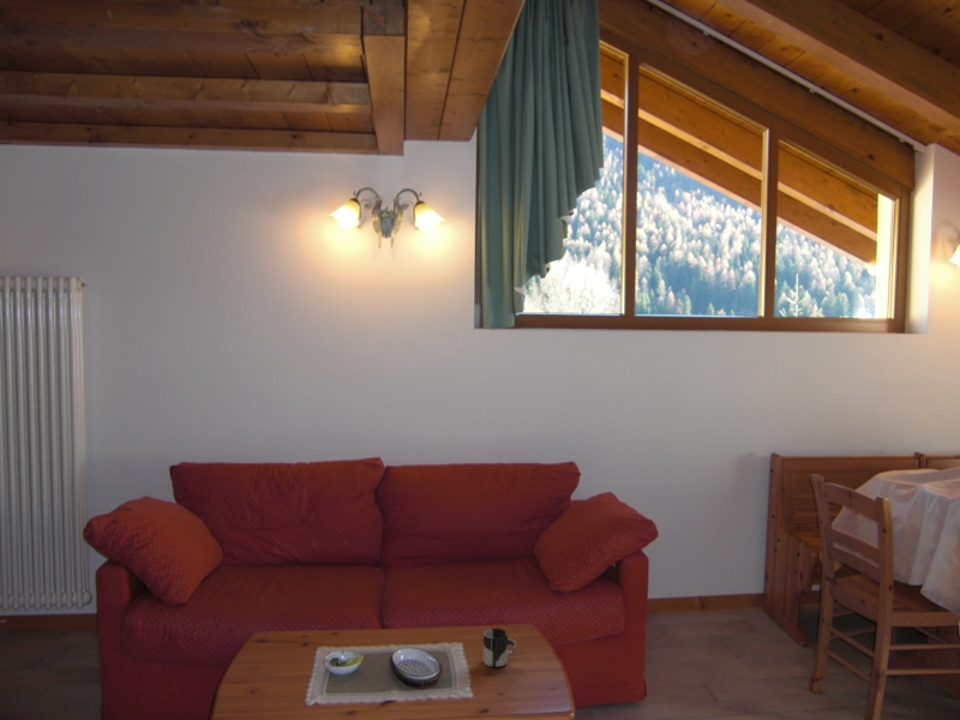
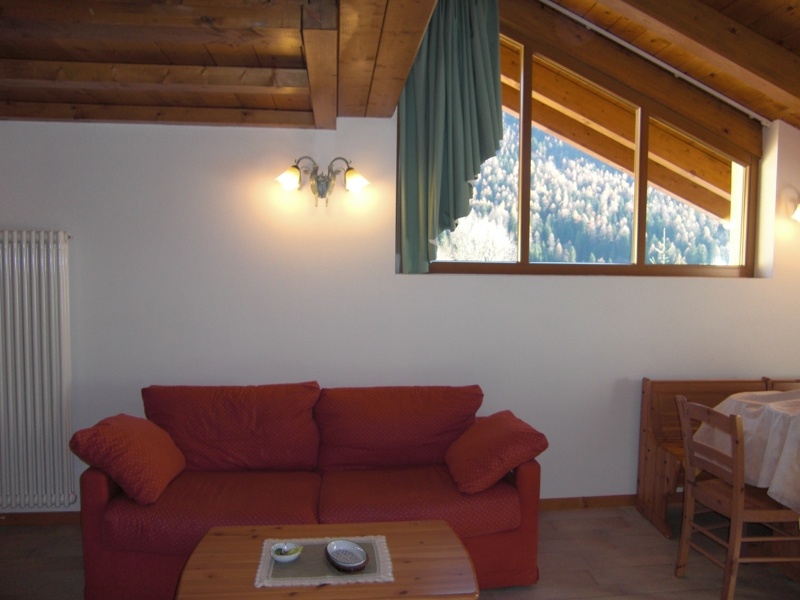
- cup [482,628,517,668]
